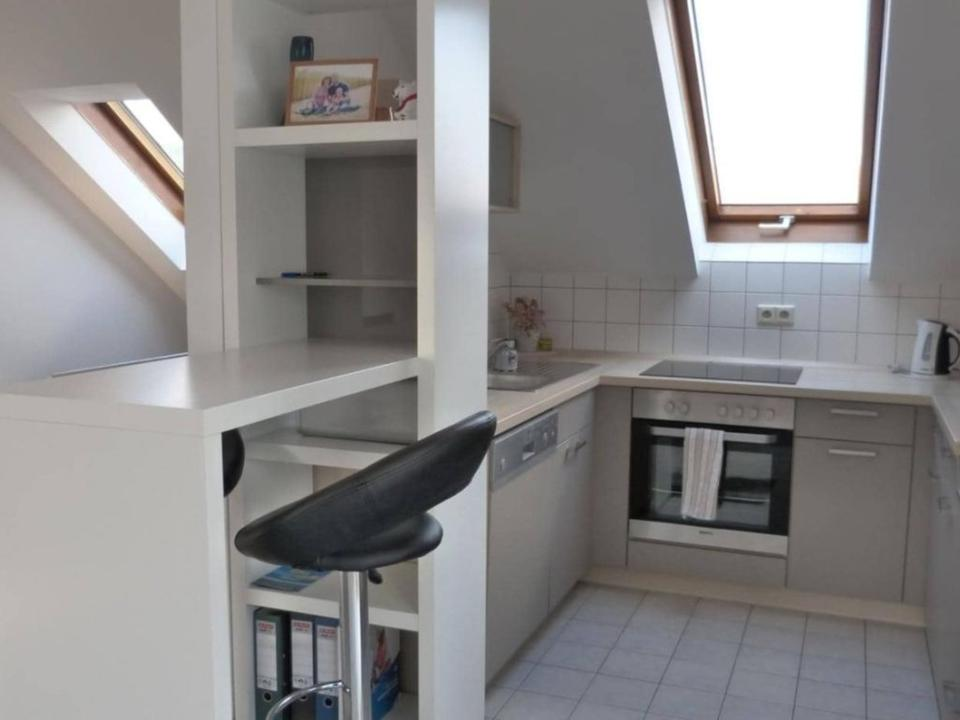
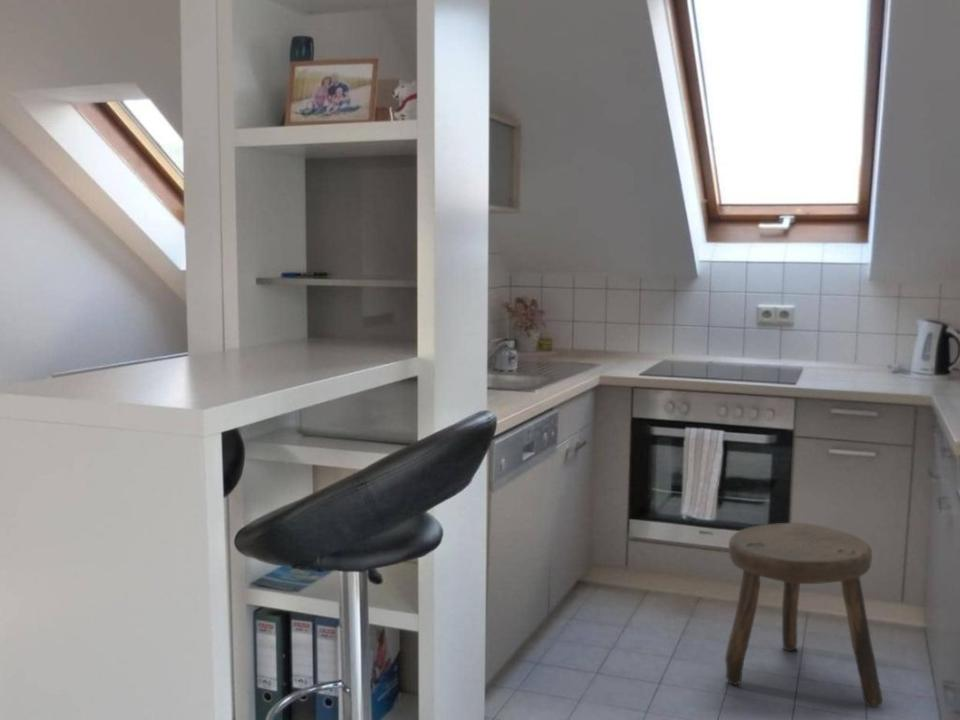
+ stool [724,522,883,708]
